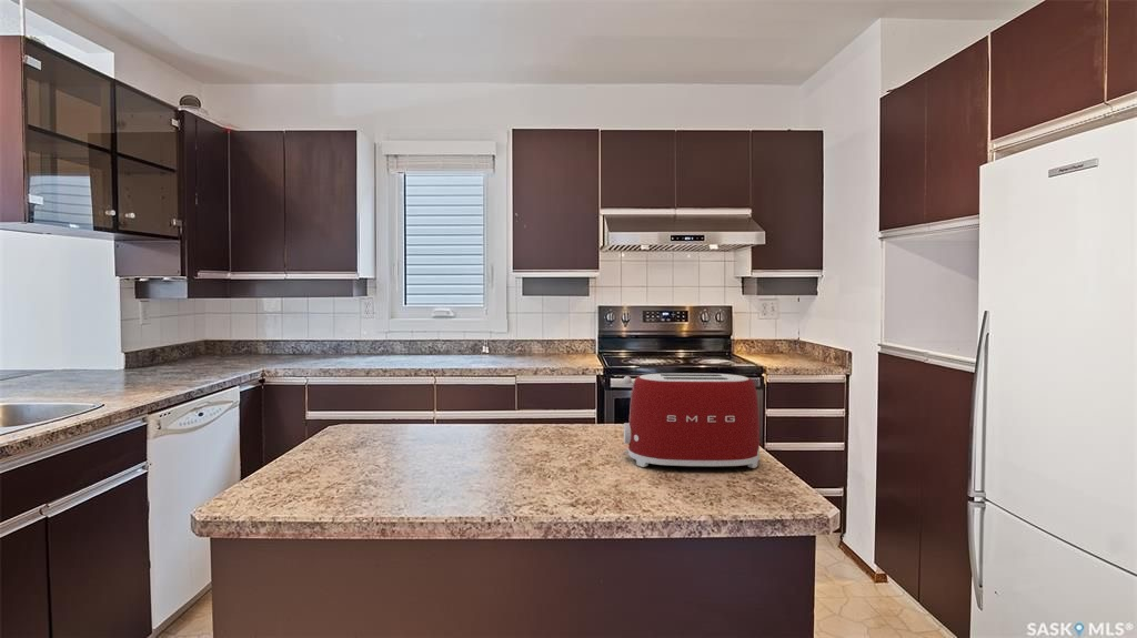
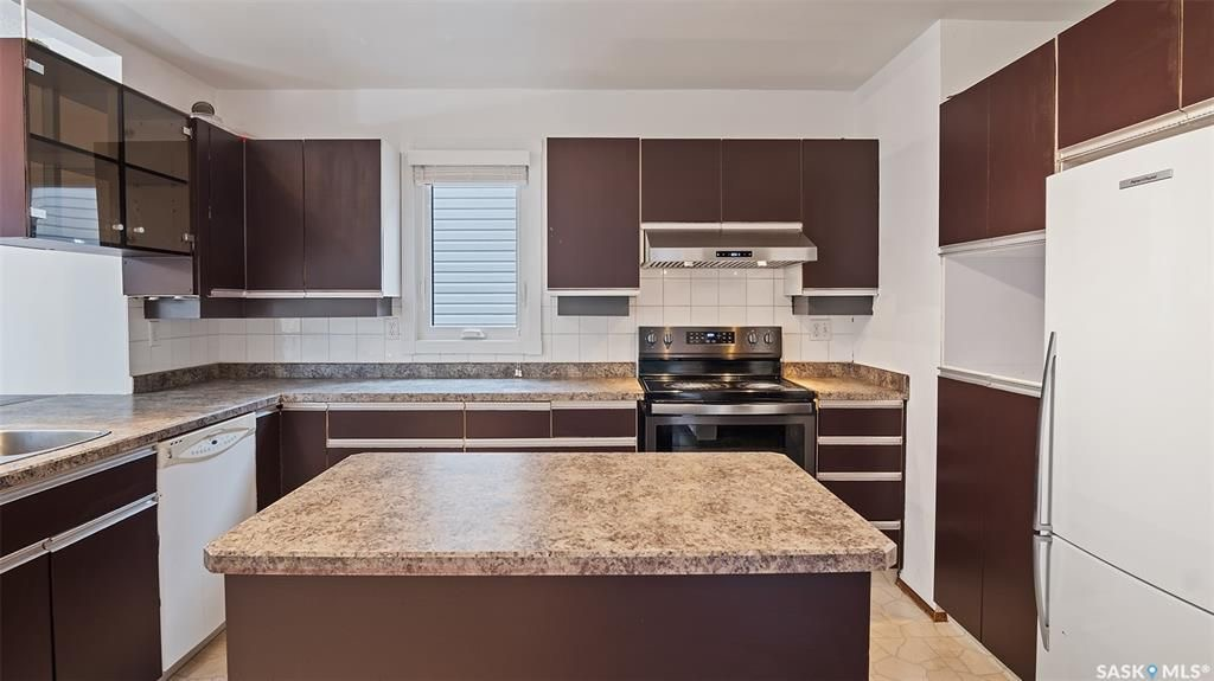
- toaster [622,373,761,469]
